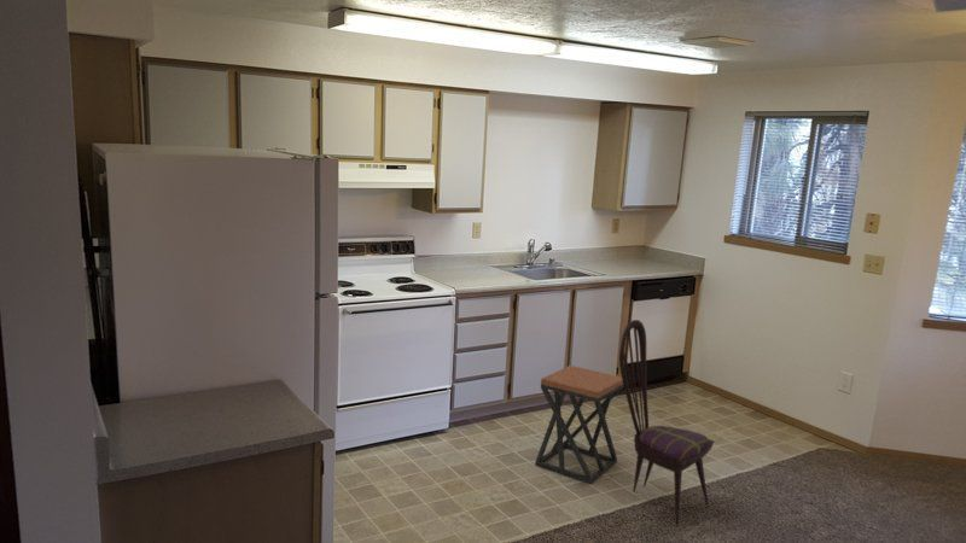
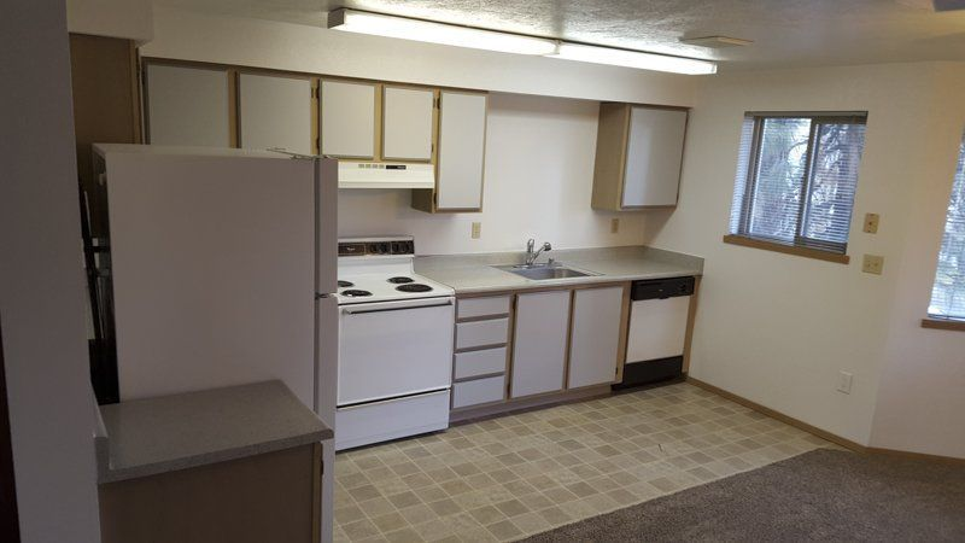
- dining chair [618,319,715,527]
- stool [534,364,624,484]
